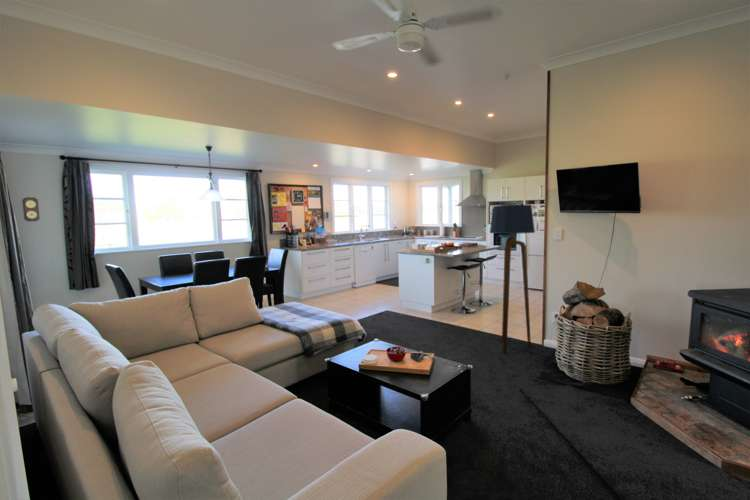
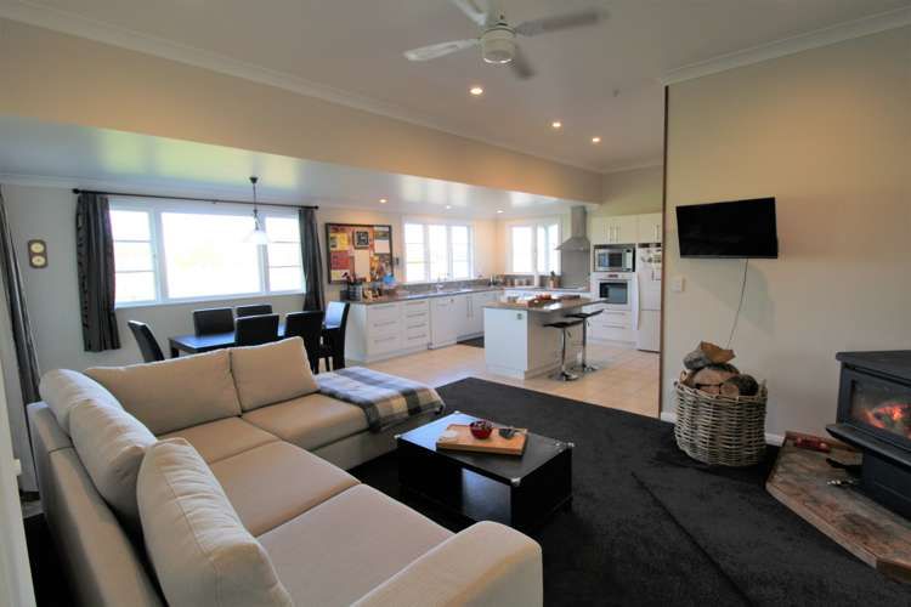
- floor lamp [489,204,536,354]
